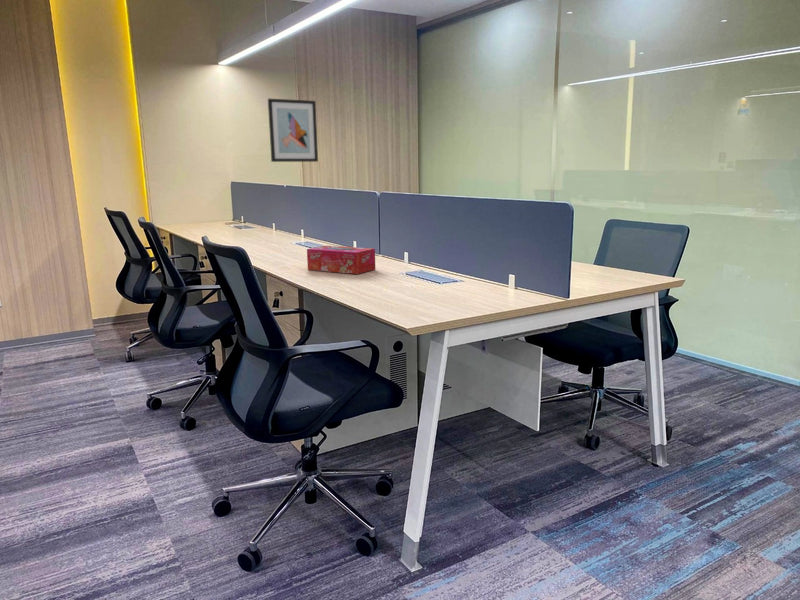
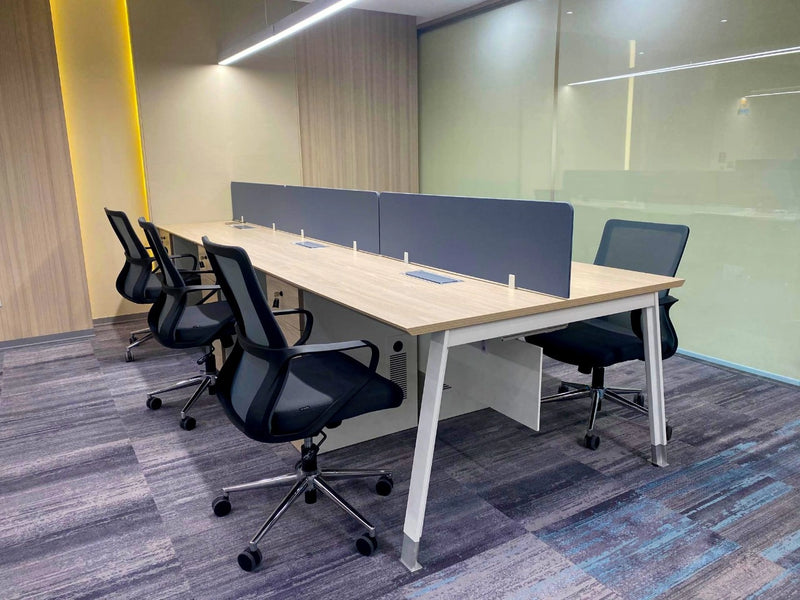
- tissue box [306,245,376,275]
- wall art [267,98,319,163]
